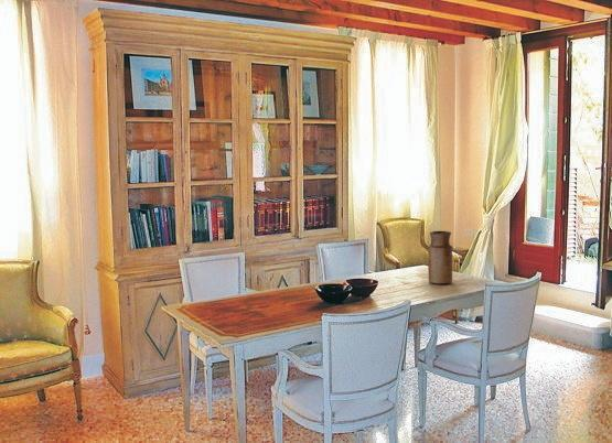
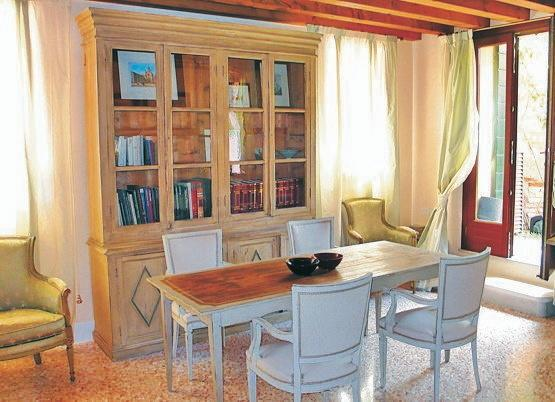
- vase [427,230,453,285]
